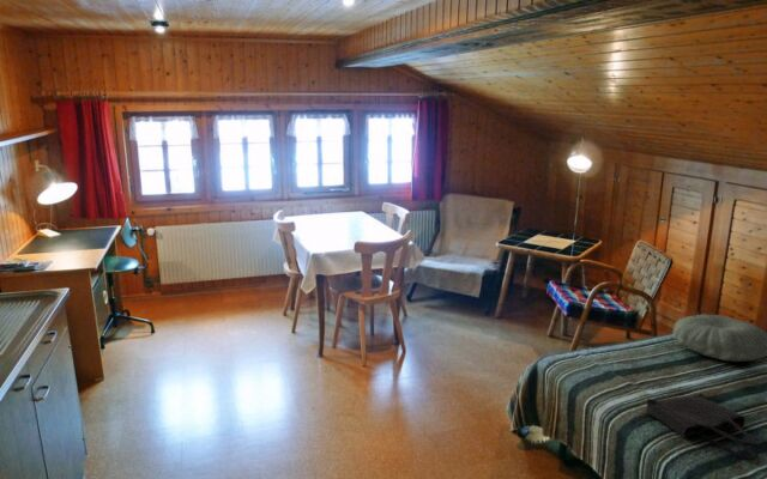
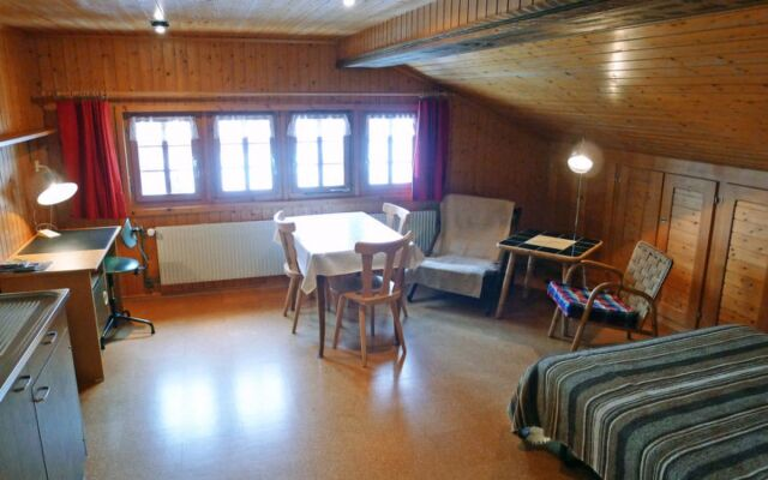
- tote bag [645,393,759,462]
- pillow [671,314,767,363]
